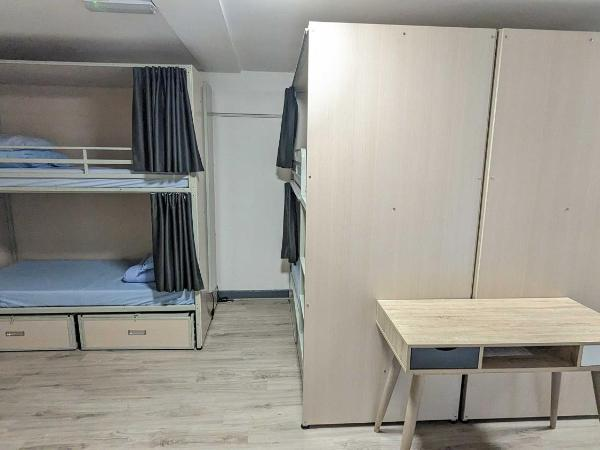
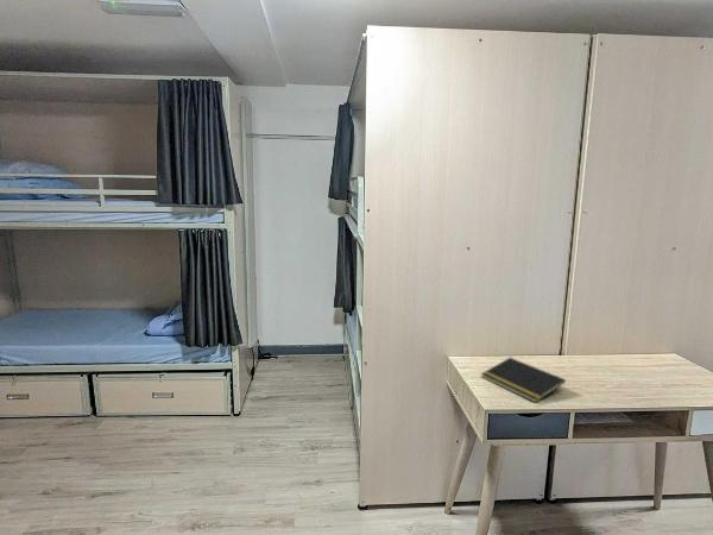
+ notepad [480,357,567,404]
